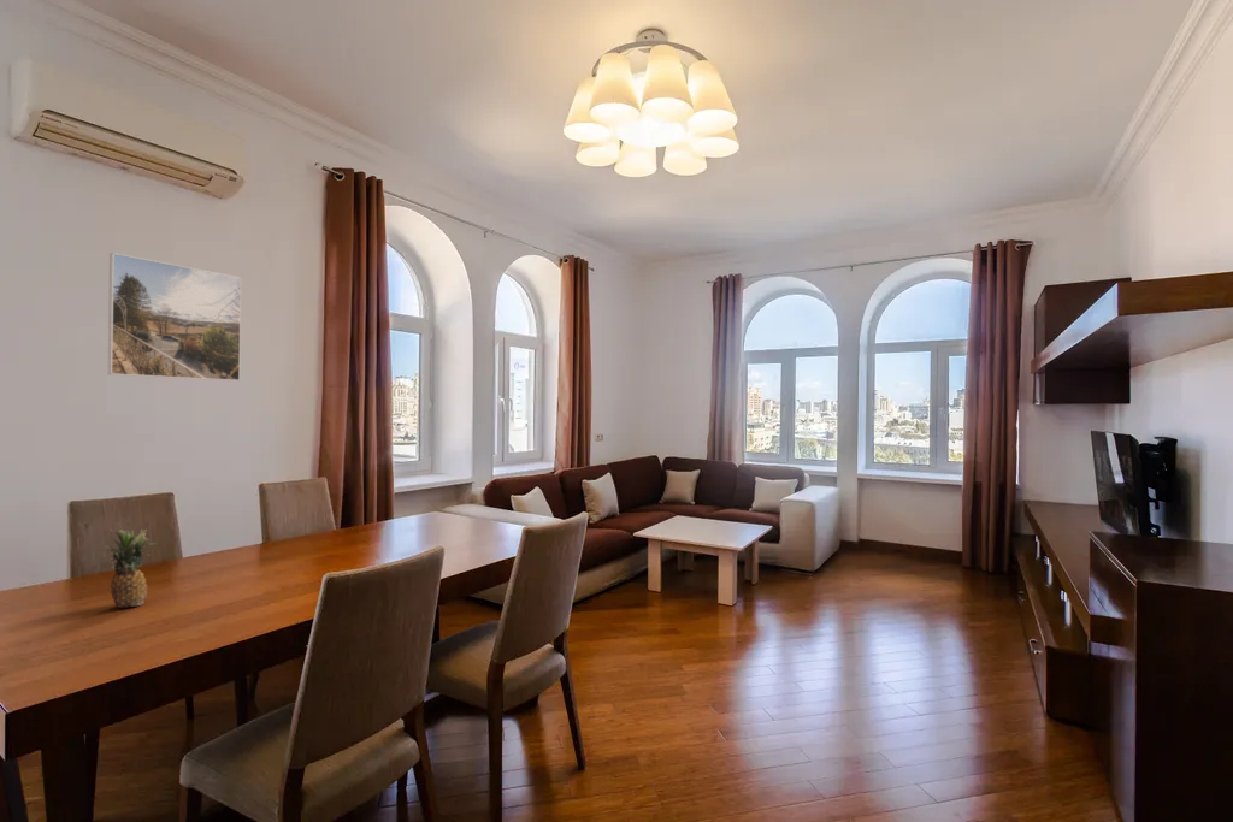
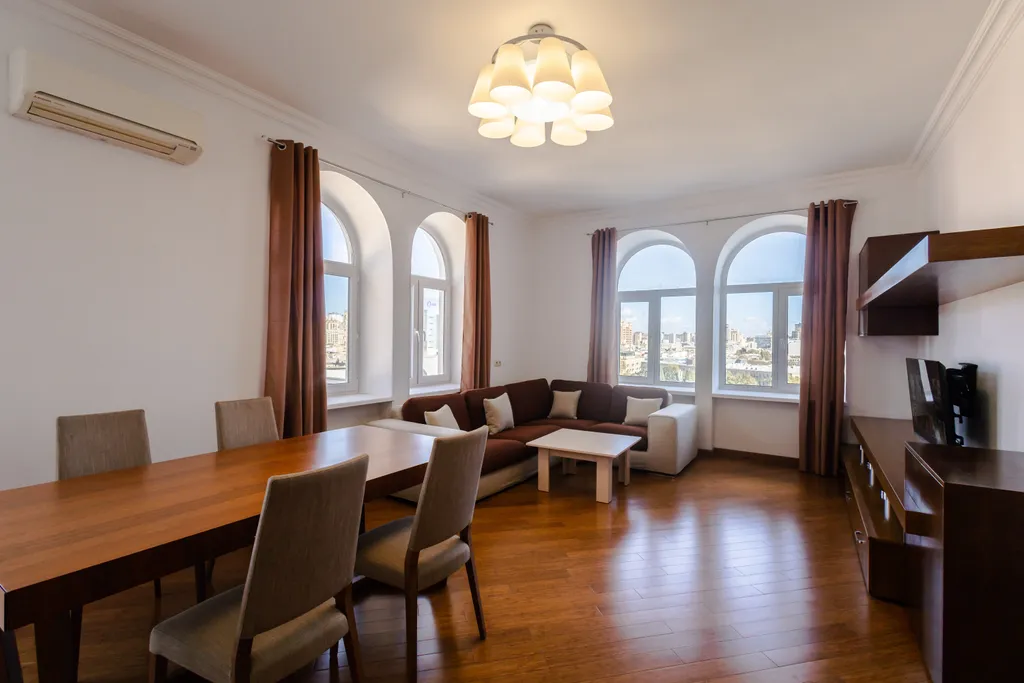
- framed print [107,252,242,383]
- fruit [104,528,158,609]
